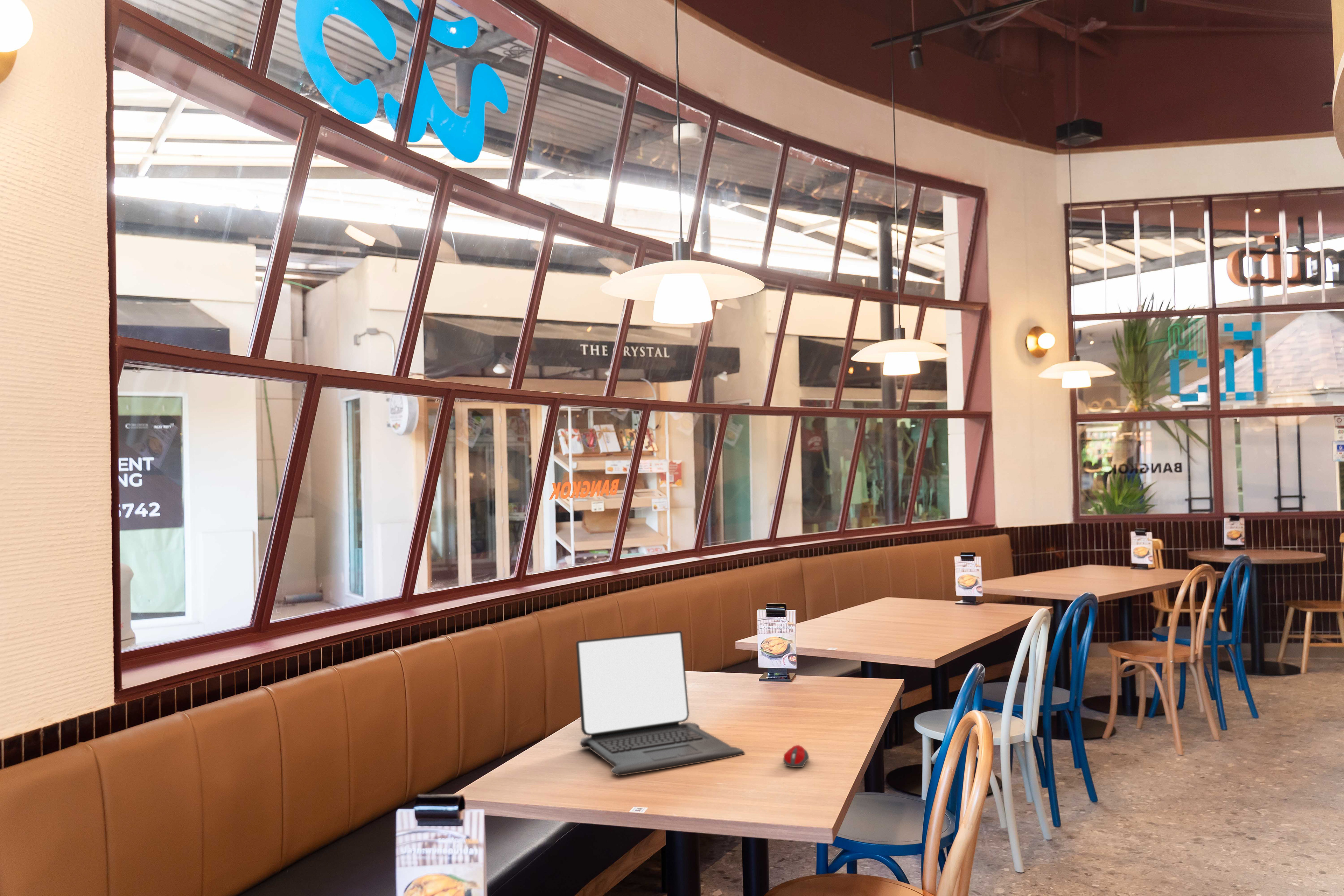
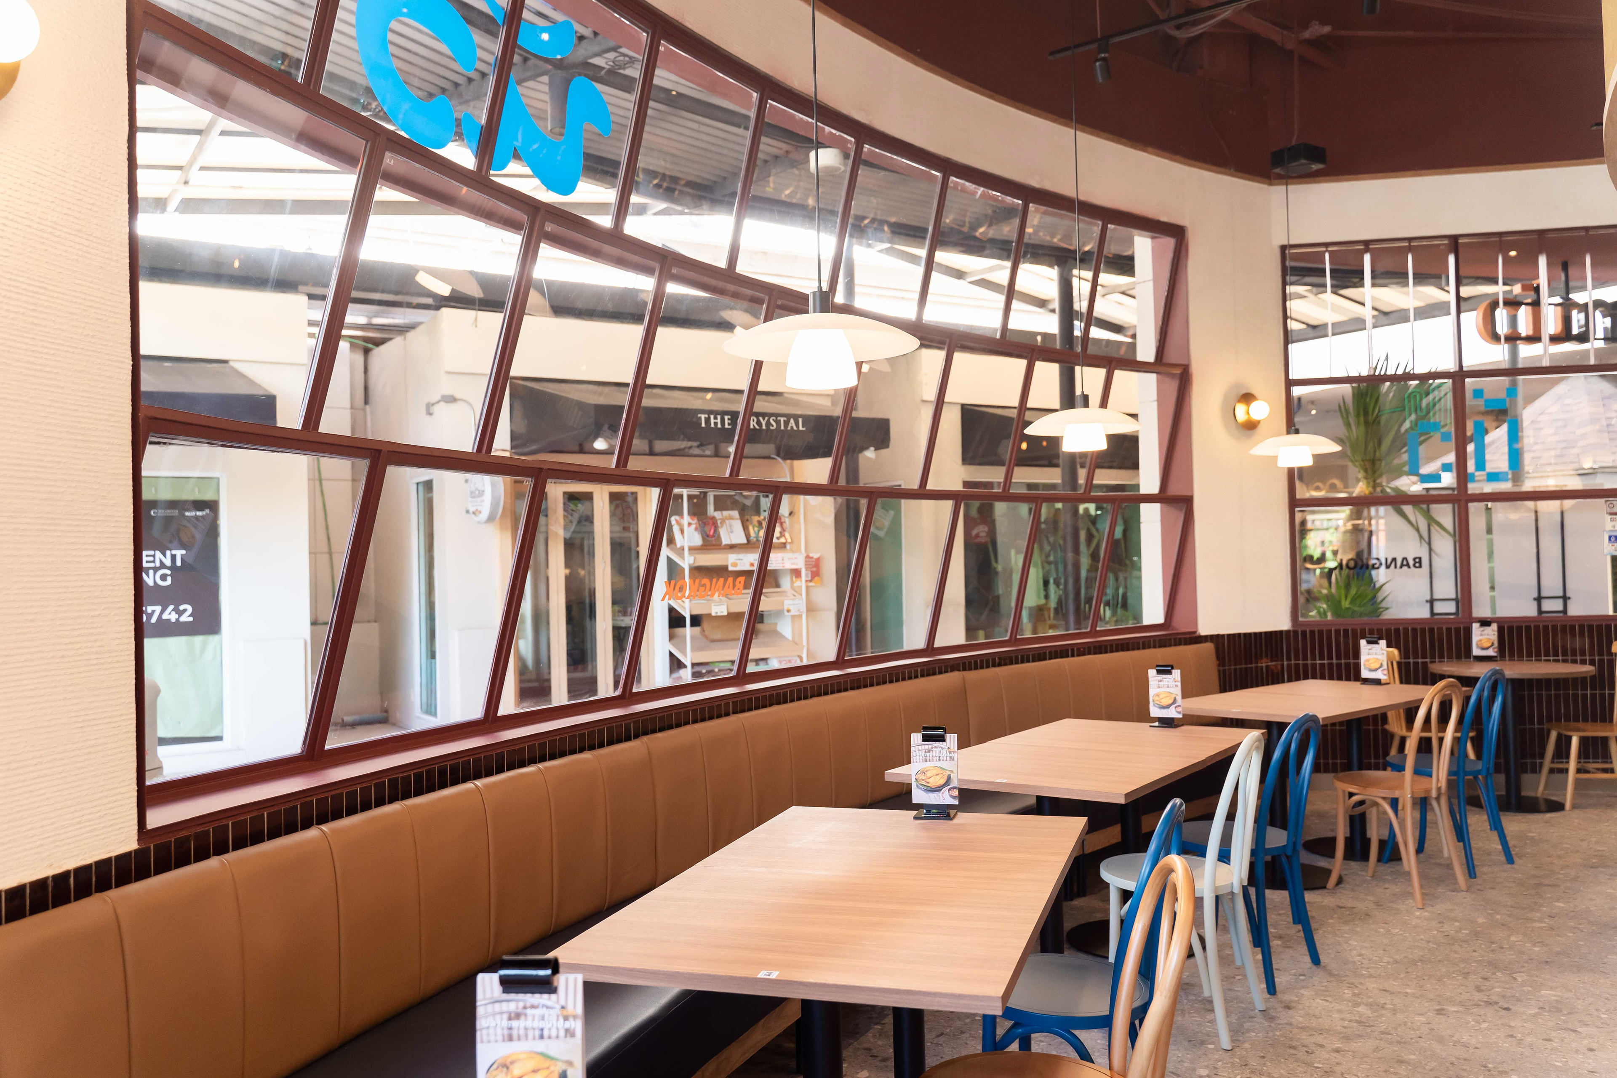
- laptop [576,630,745,776]
- computer mouse [783,744,810,768]
